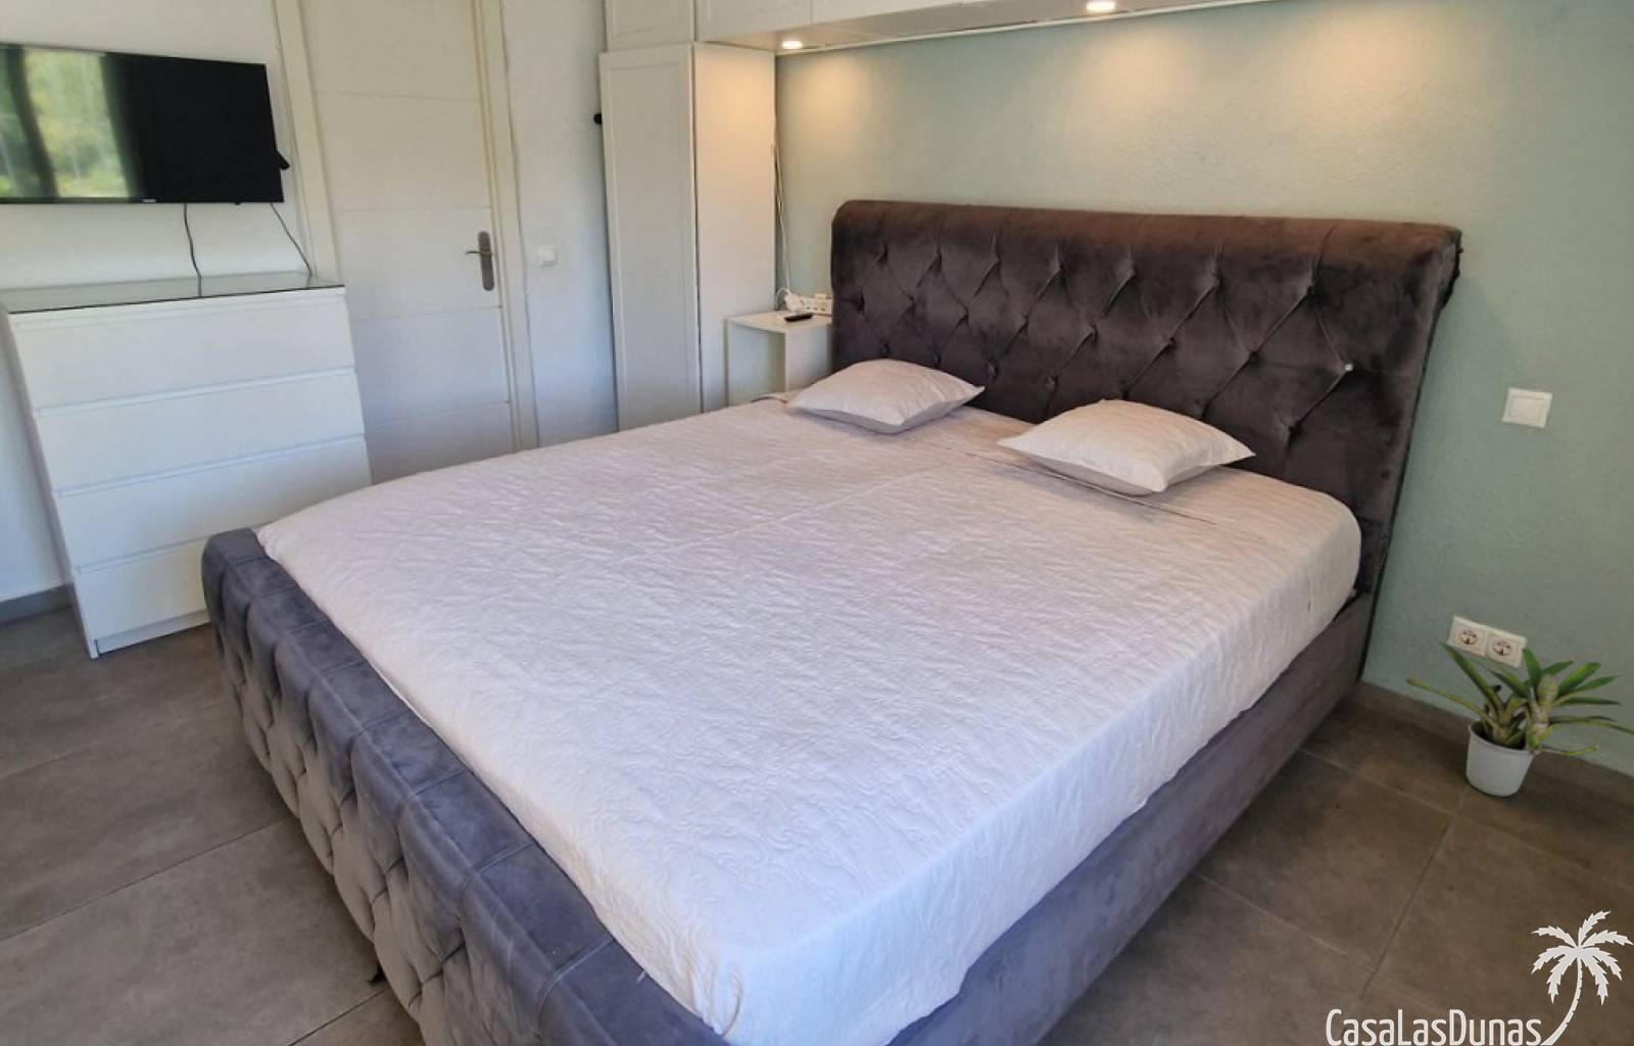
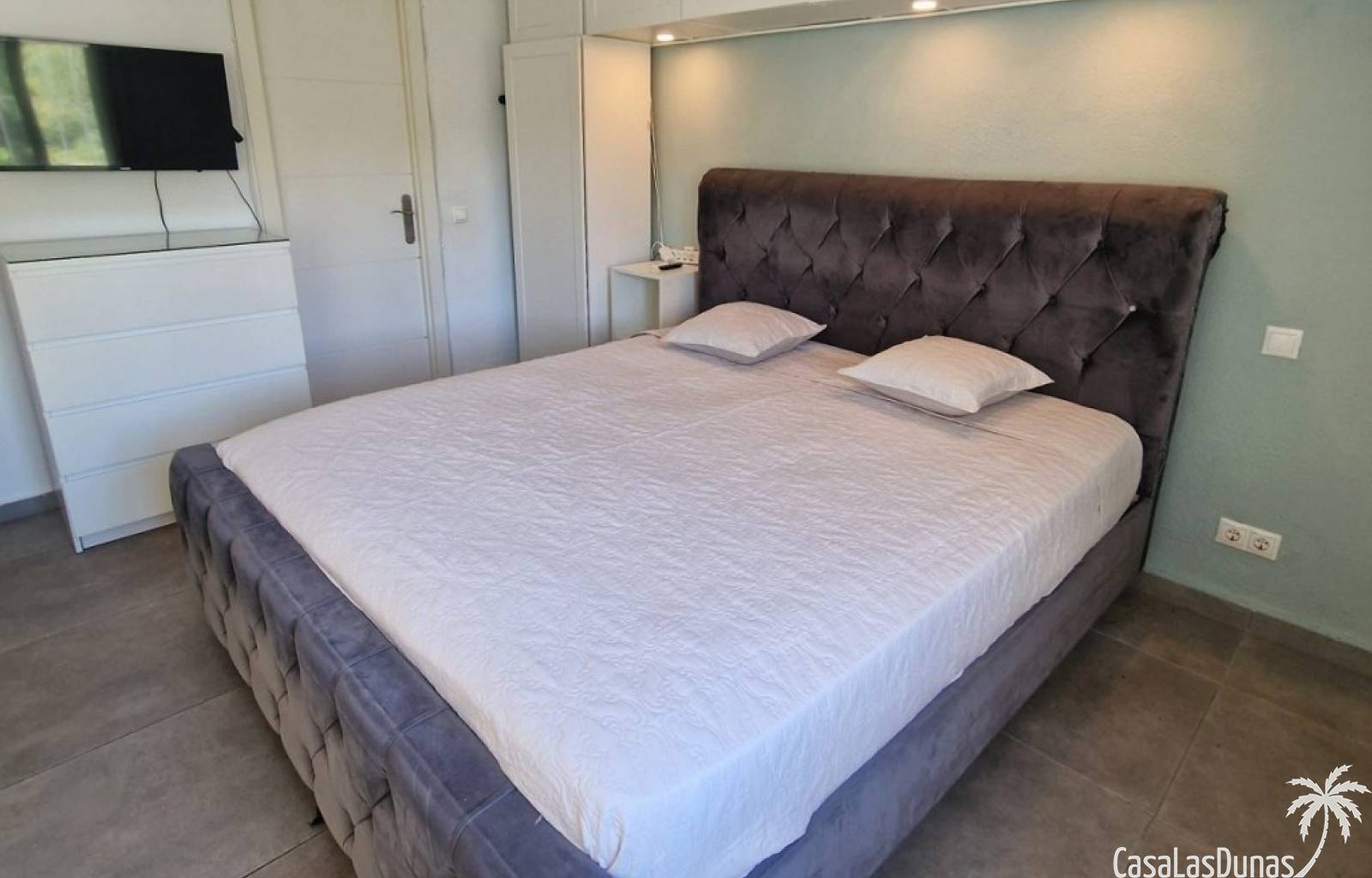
- potted plant [1404,641,1634,798]
